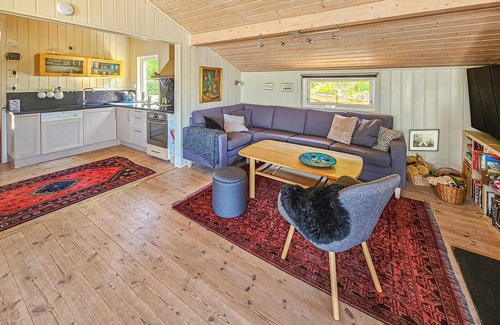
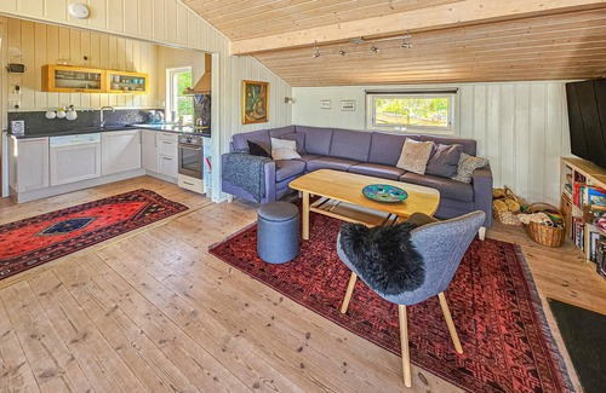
- wall art [407,128,441,153]
